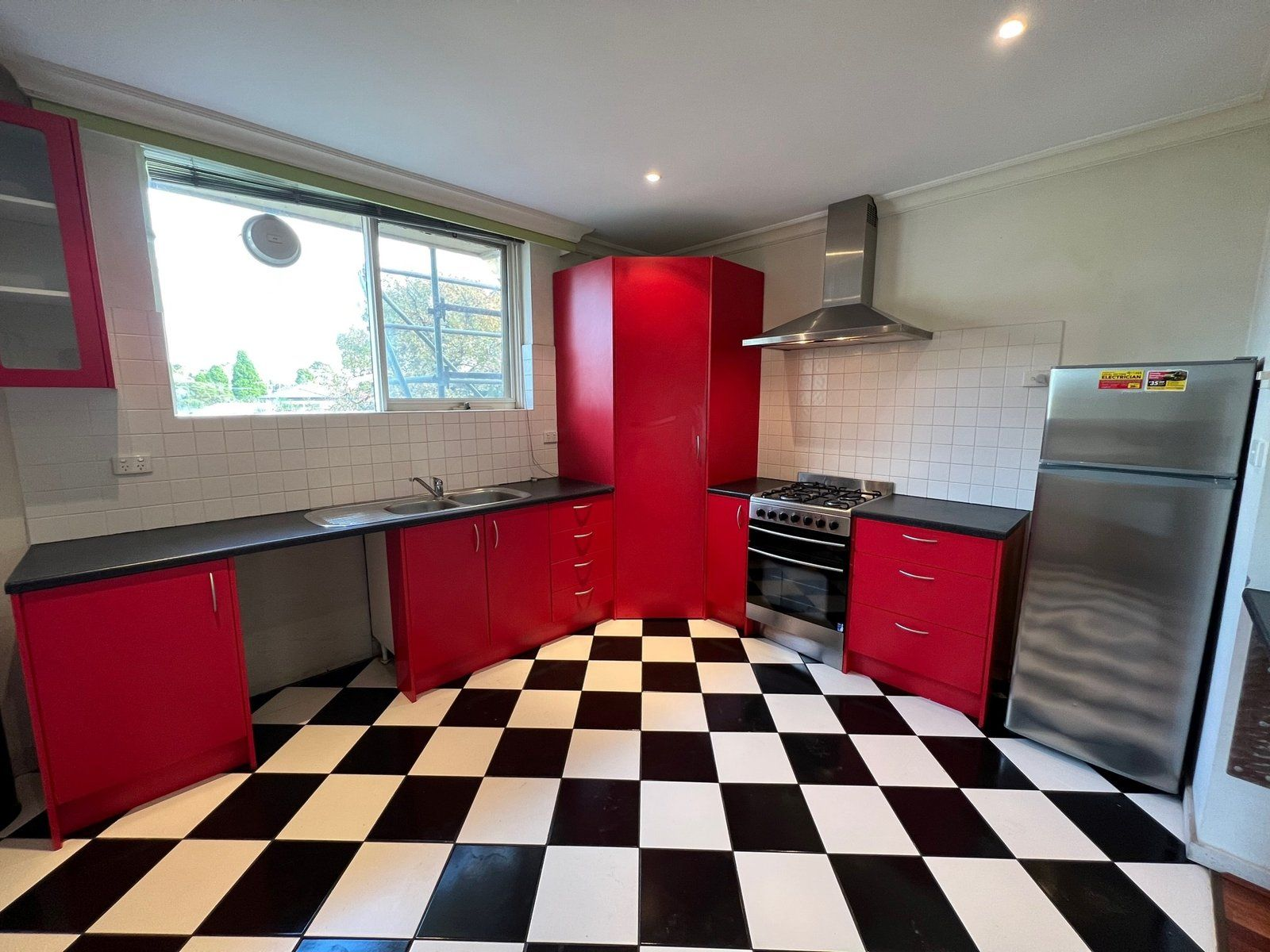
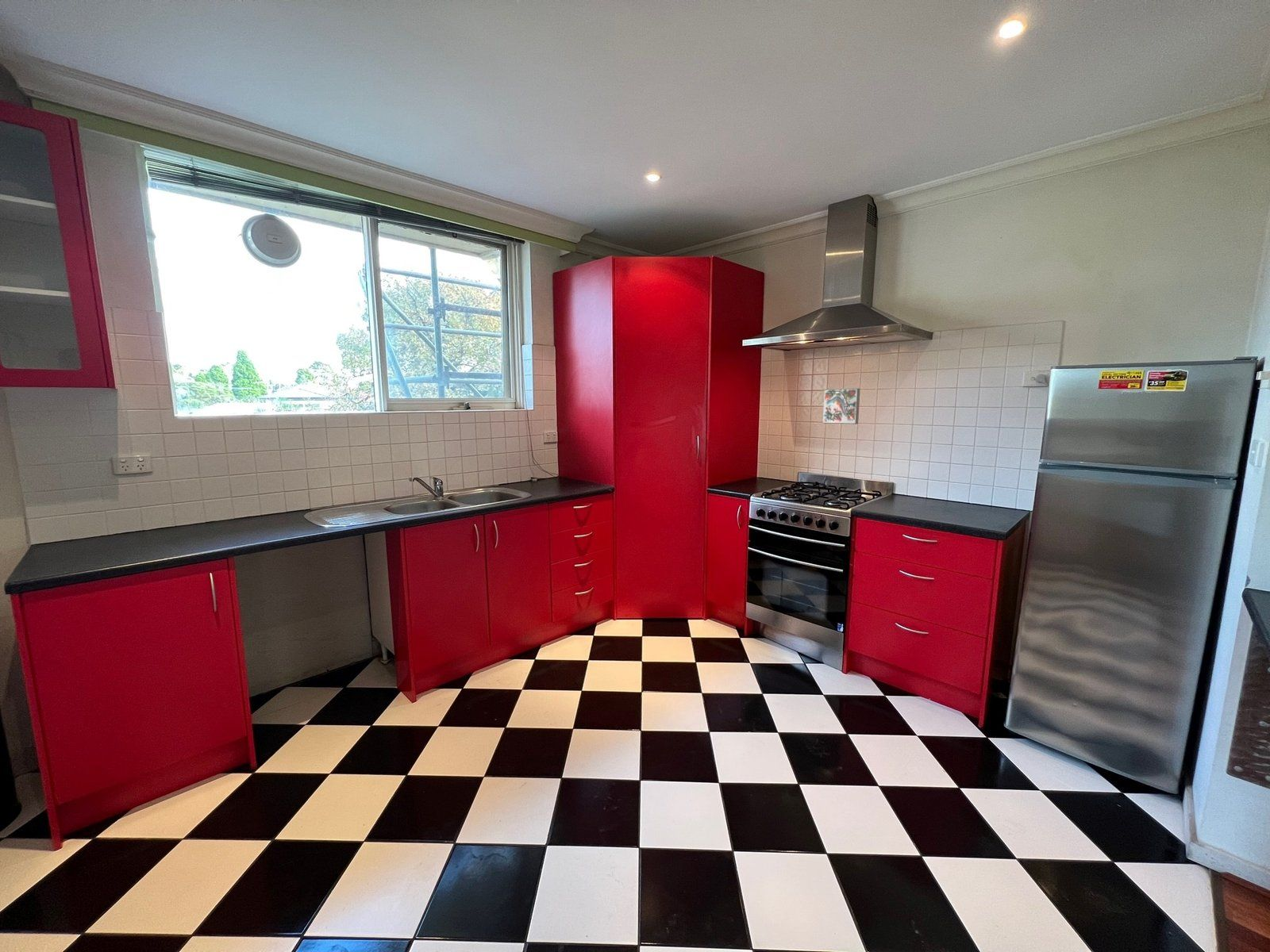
+ decorative tile [822,387,860,425]
